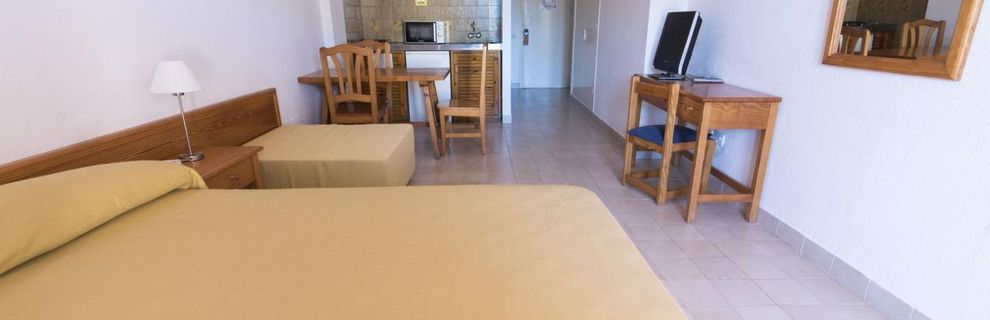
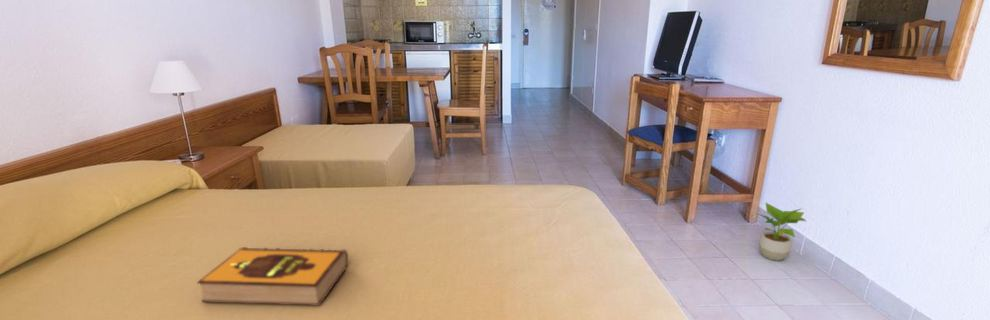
+ hardback book [196,246,349,307]
+ potted plant [755,201,808,262]
